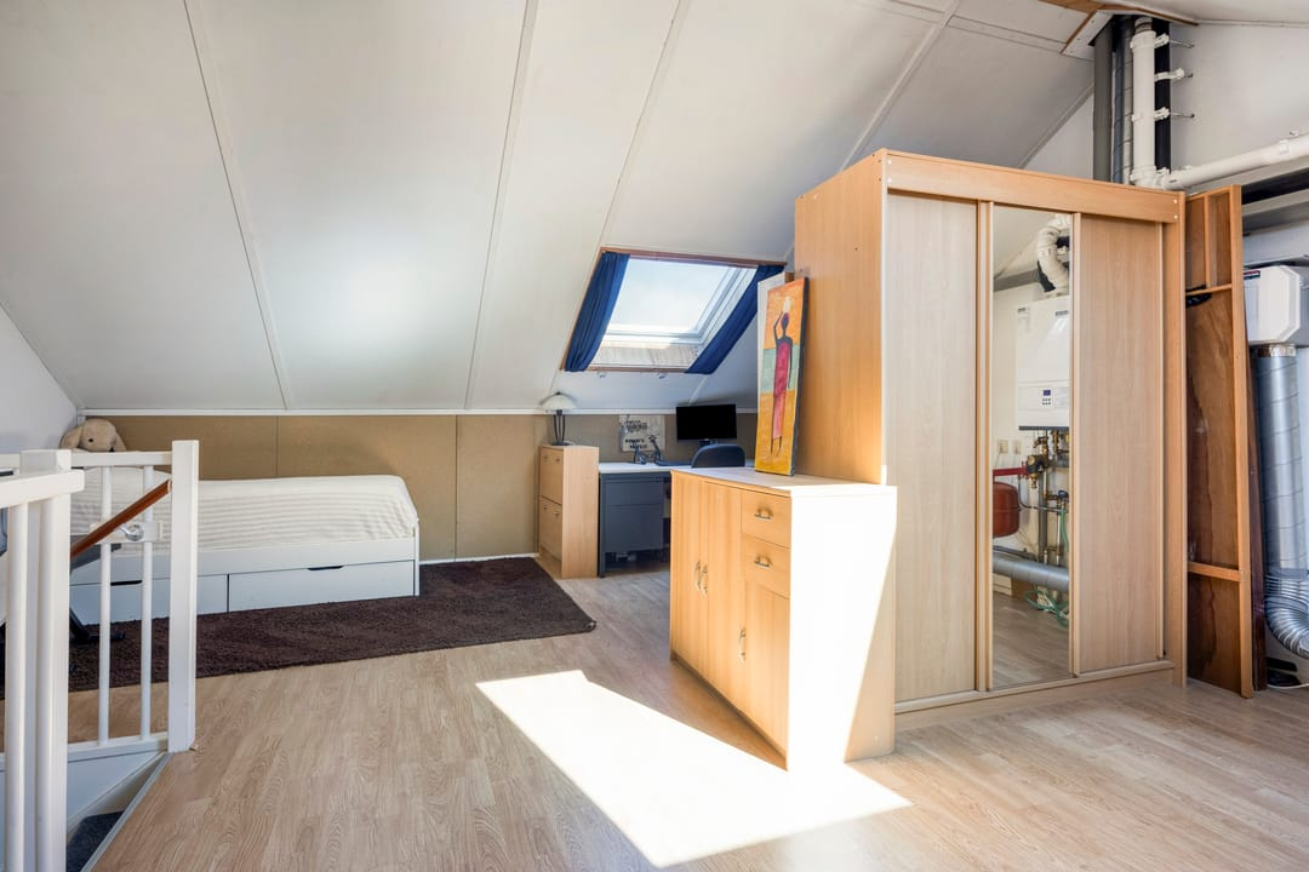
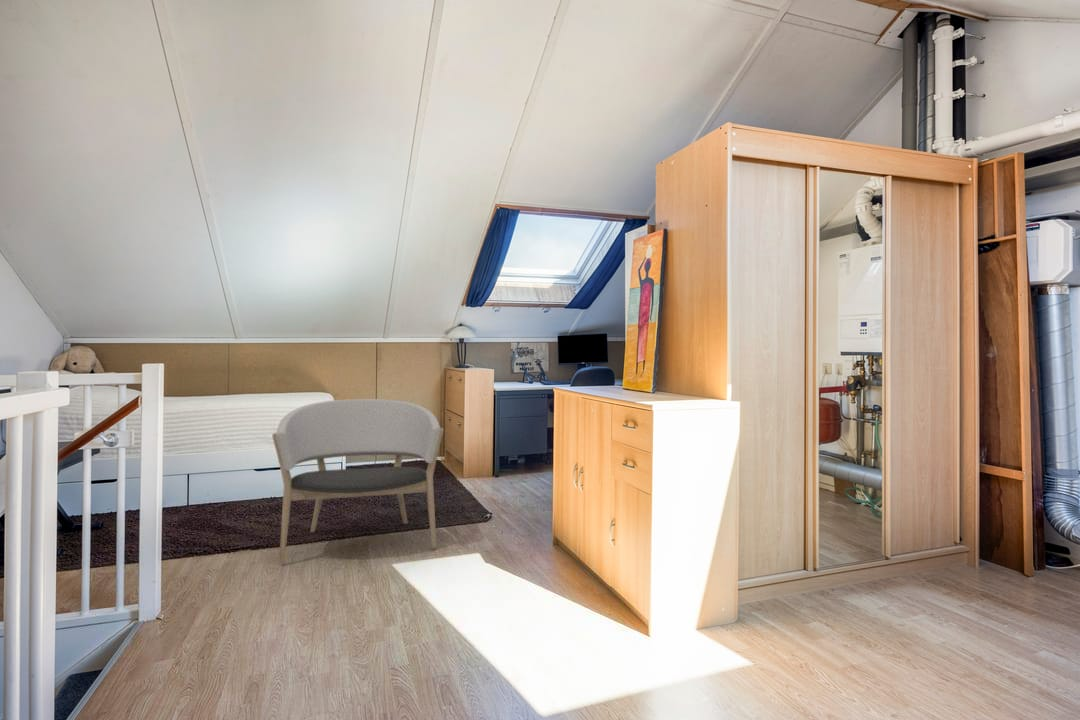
+ armchair [271,398,444,564]
